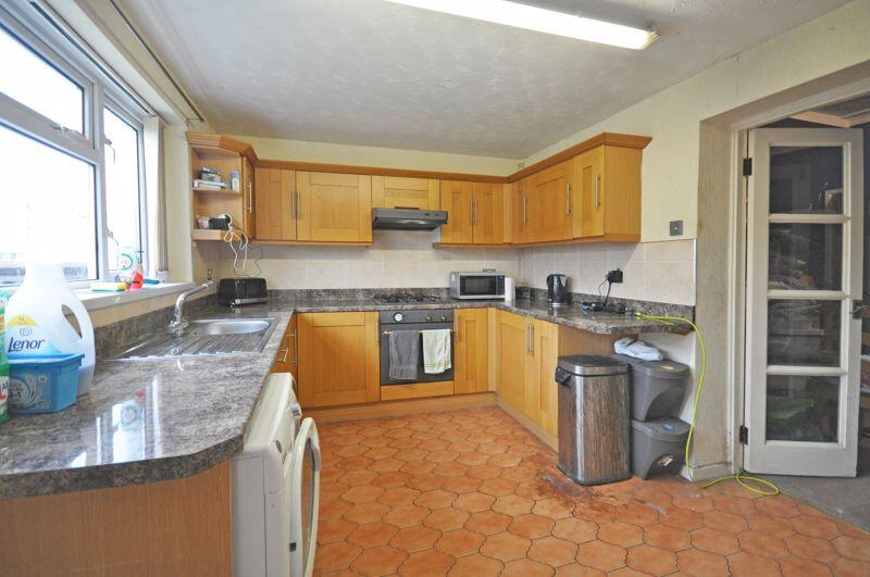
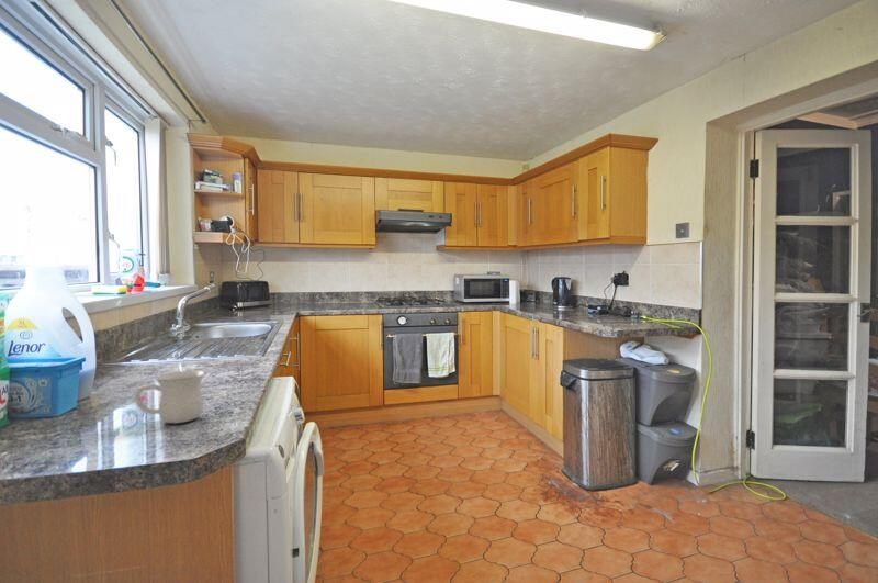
+ mug [134,370,206,425]
